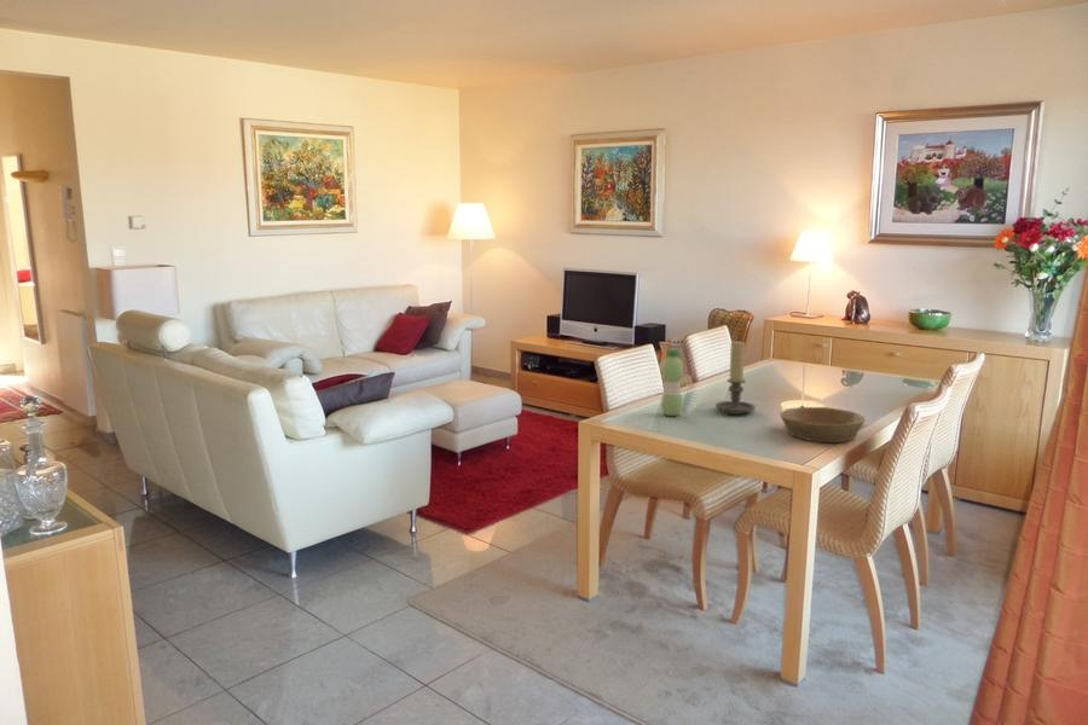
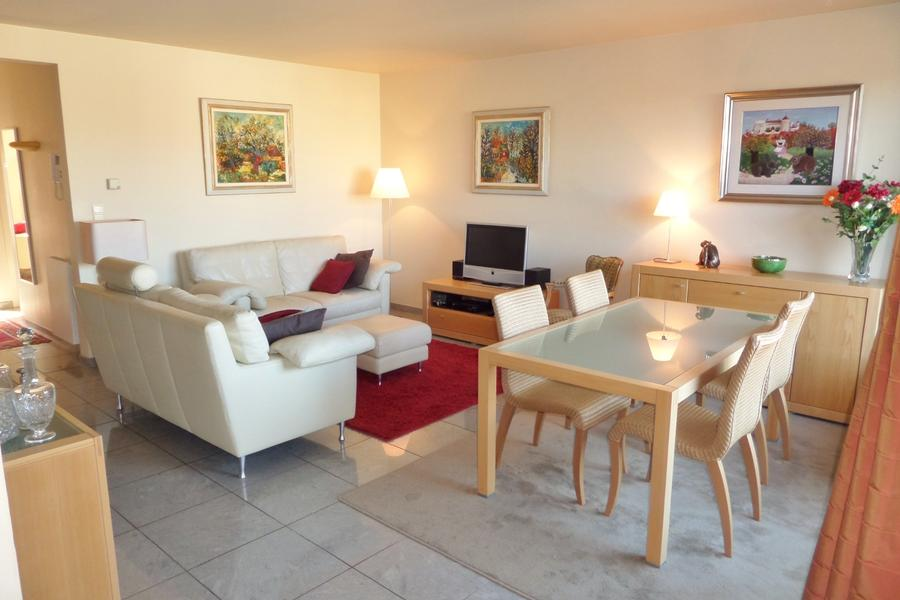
- water bottle [660,348,684,417]
- bowl [779,406,867,443]
- candle holder [714,340,757,417]
